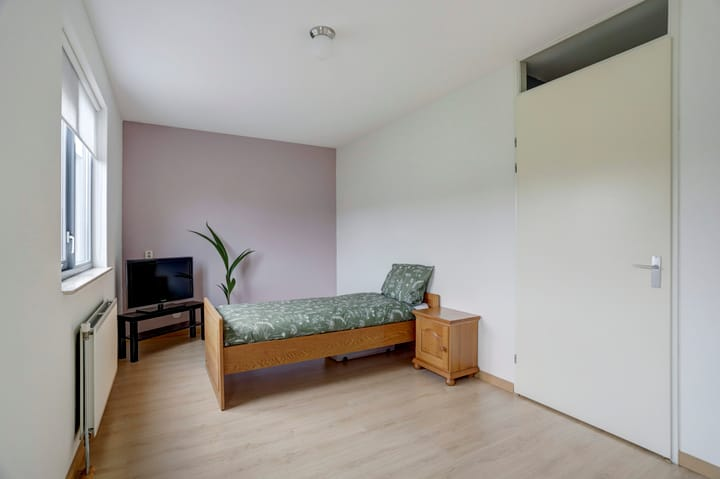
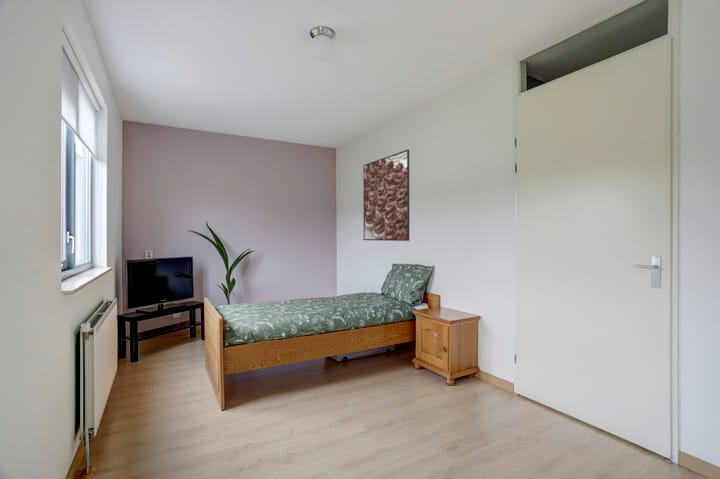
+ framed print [363,149,410,242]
